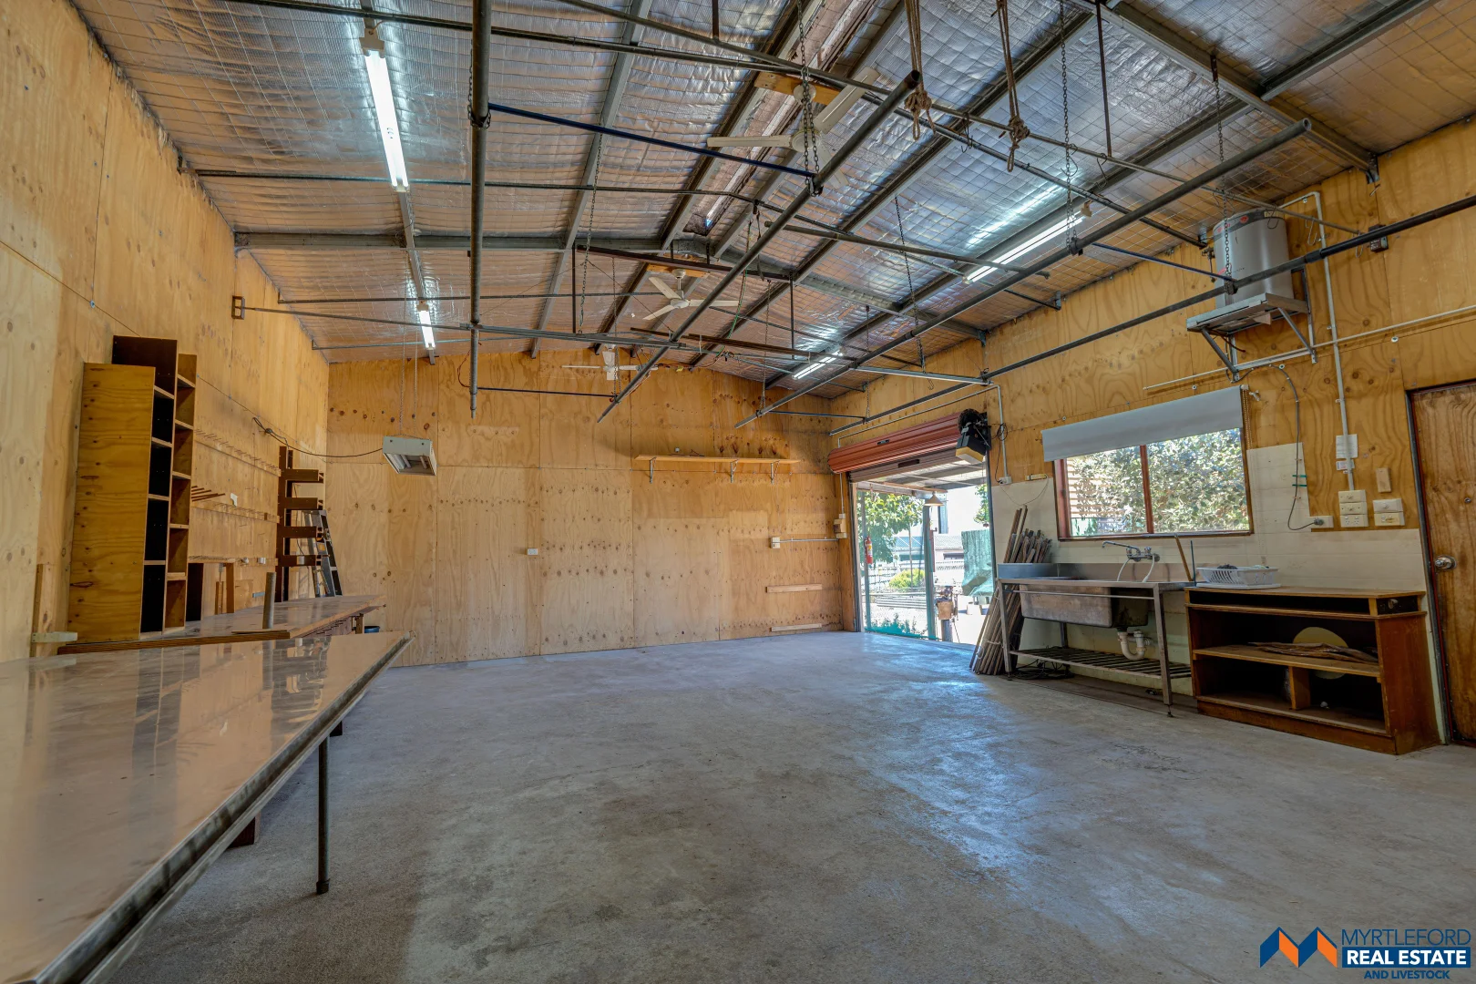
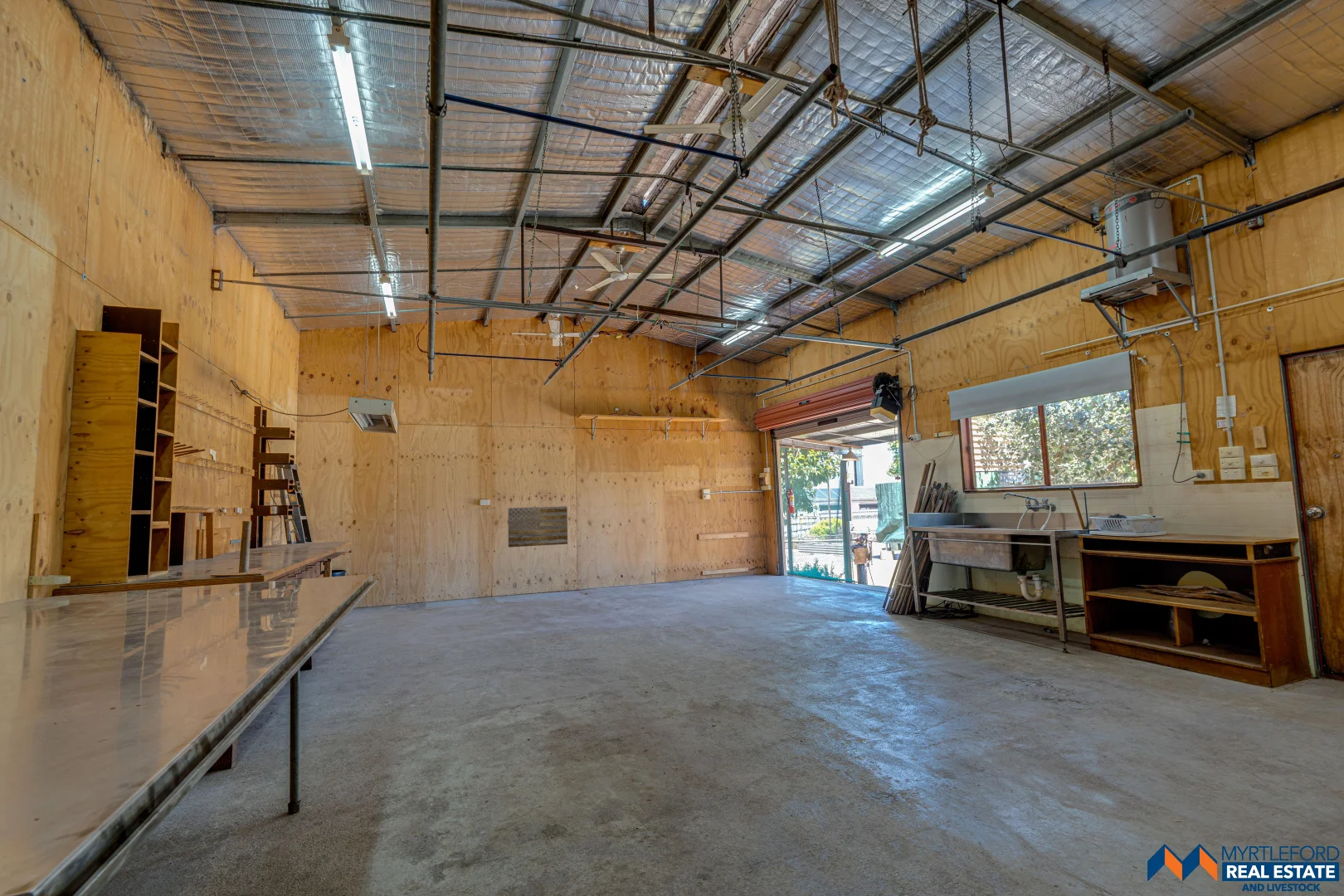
+ wall art [508,505,568,548]
